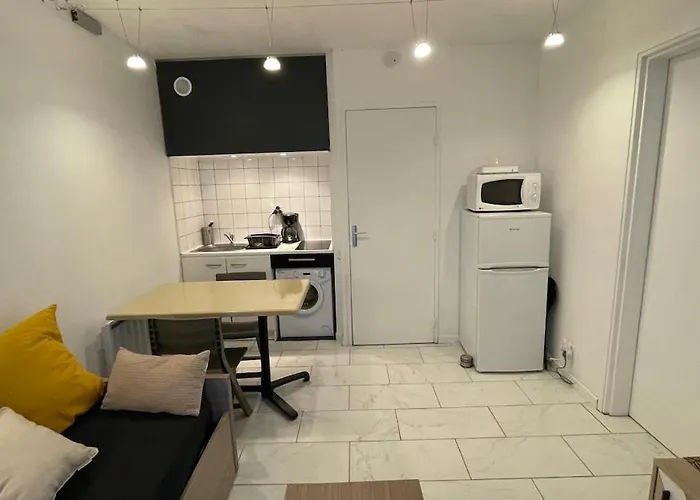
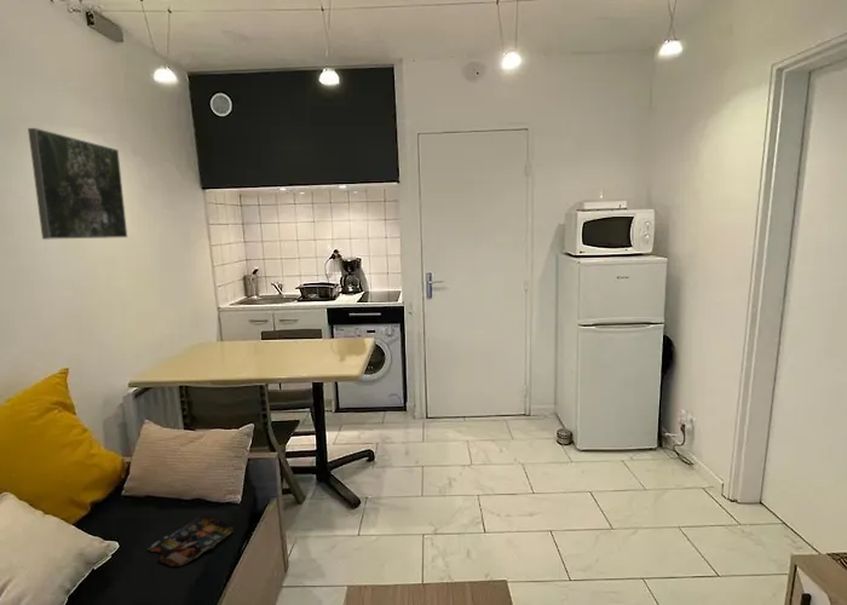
+ magazine [146,514,235,567]
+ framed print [27,127,128,241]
